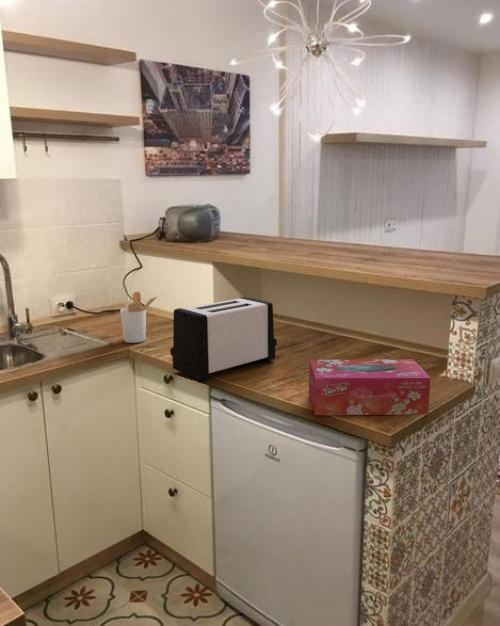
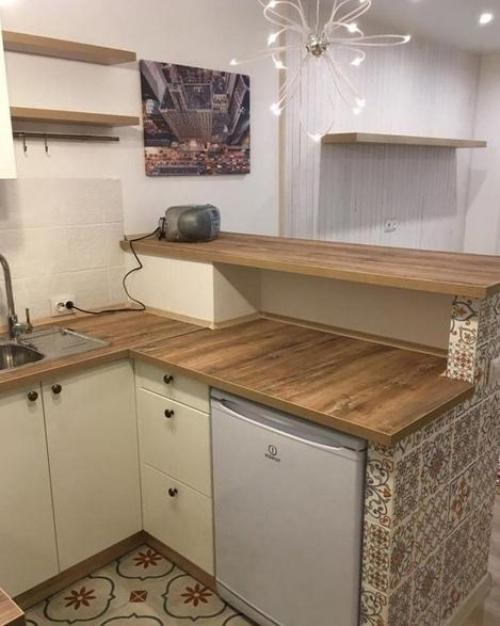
- toaster [169,296,278,382]
- tissue box [308,358,431,416]
- utensil holder [119,291,158,344]
